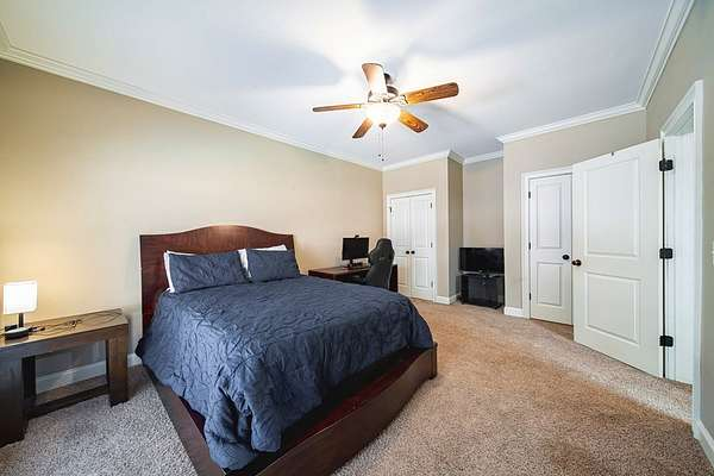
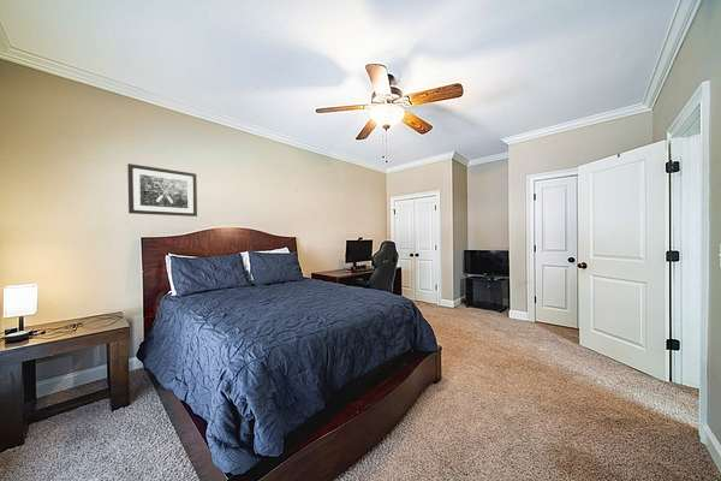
+ wall art [126,162,198,218]
